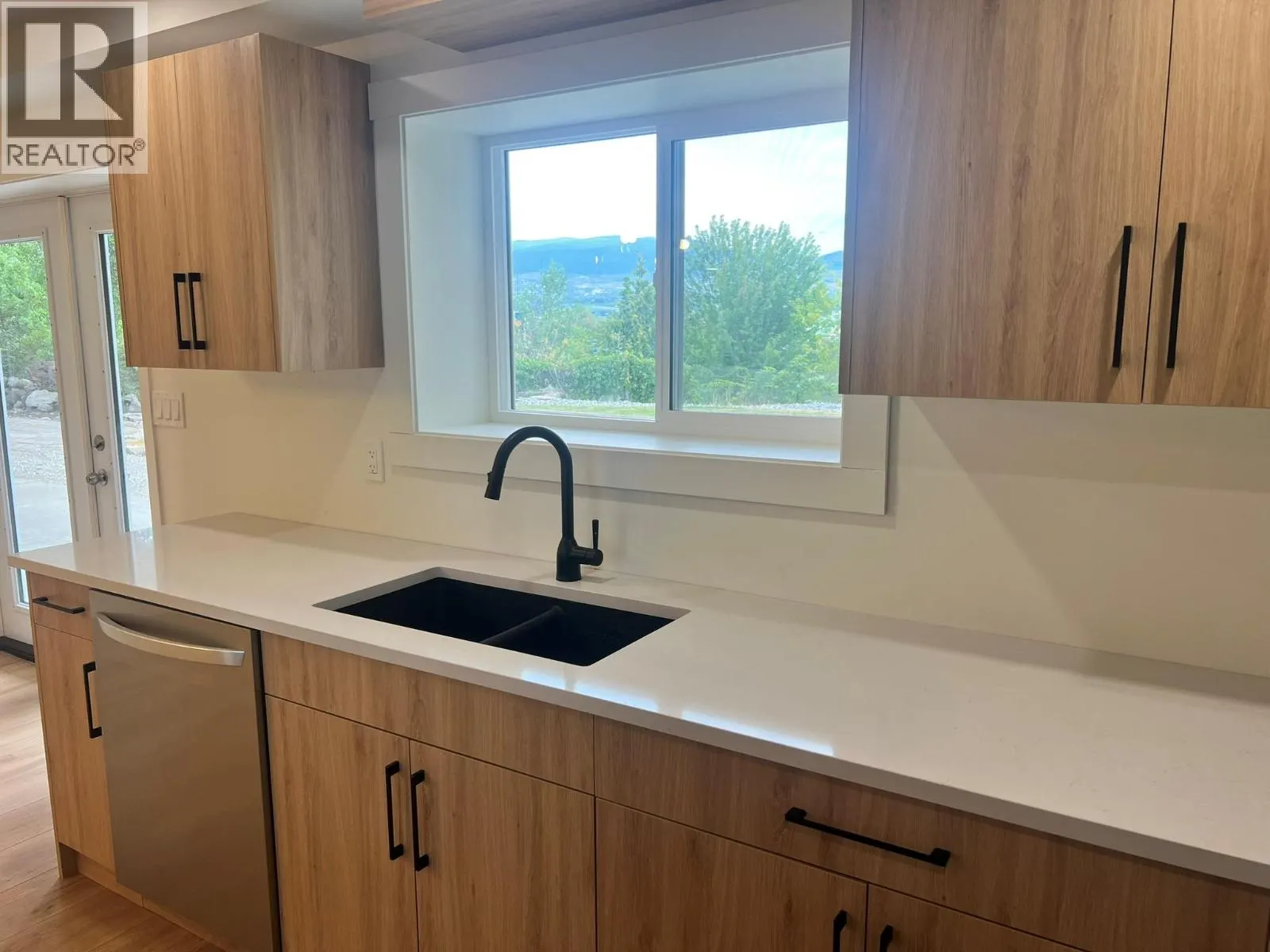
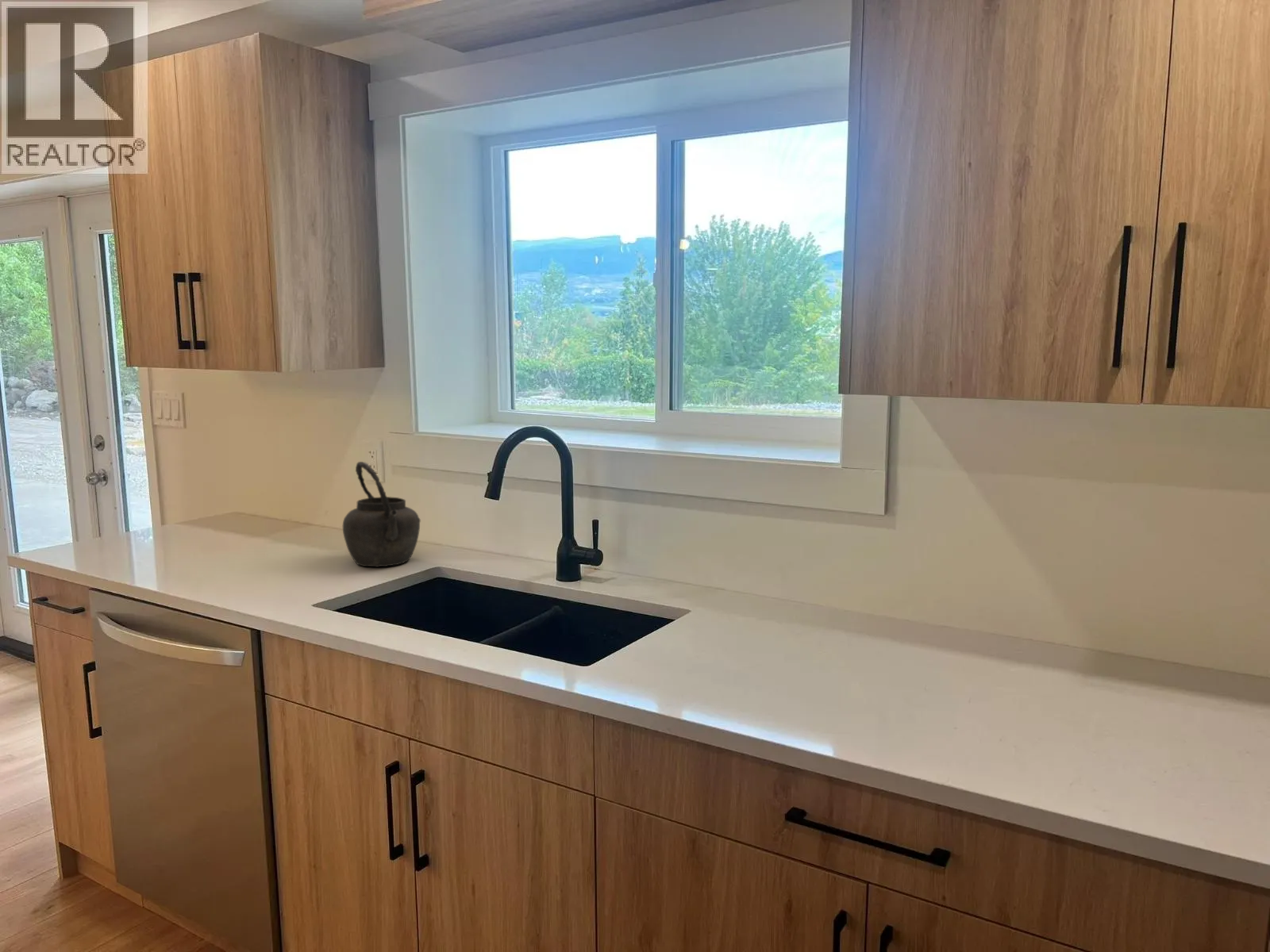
+ kettle [342,461,421,568]
